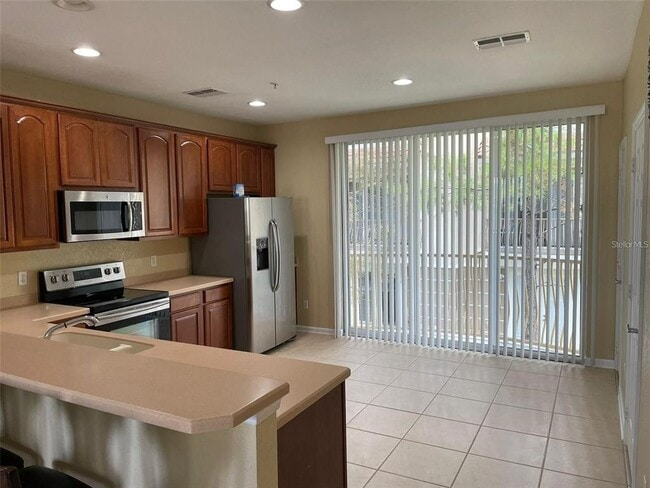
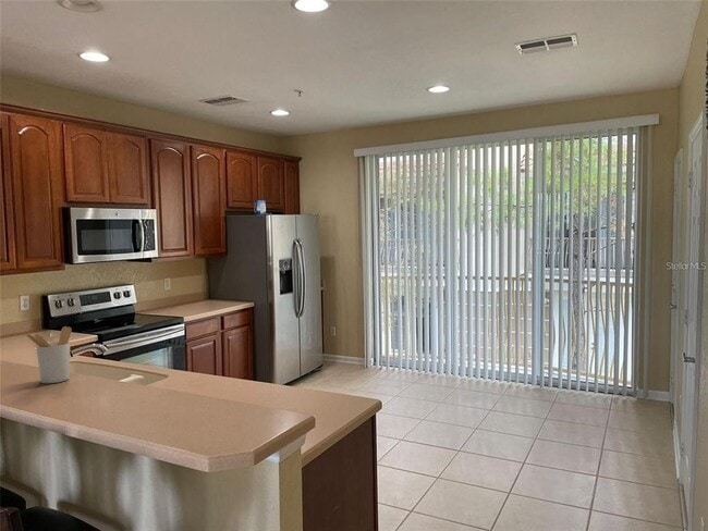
+ utensil holder [23,325,73,384]
